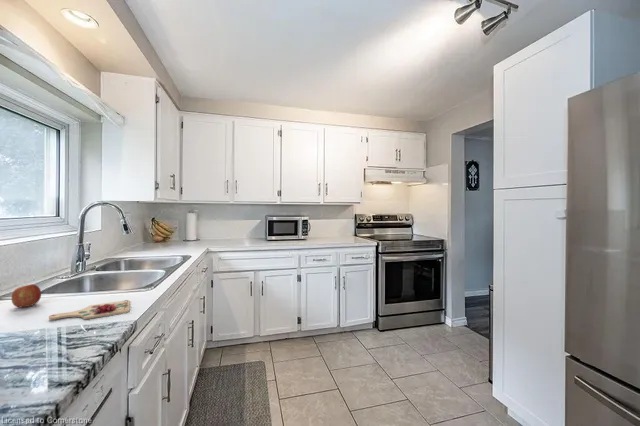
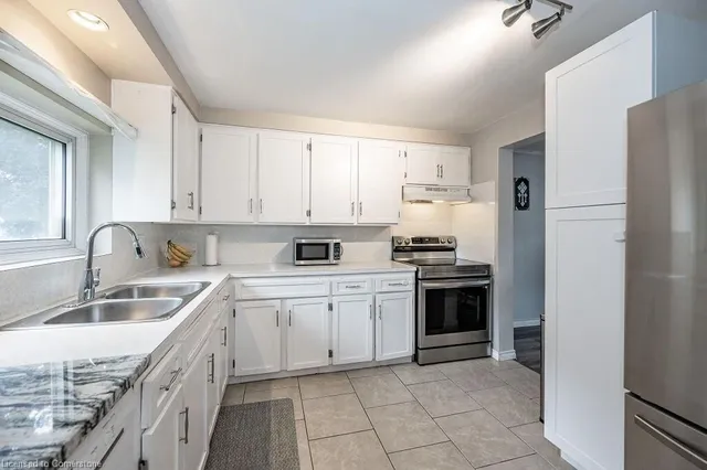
- fruit [11,283,42,308]
- cutting board [48,299,130,320]
